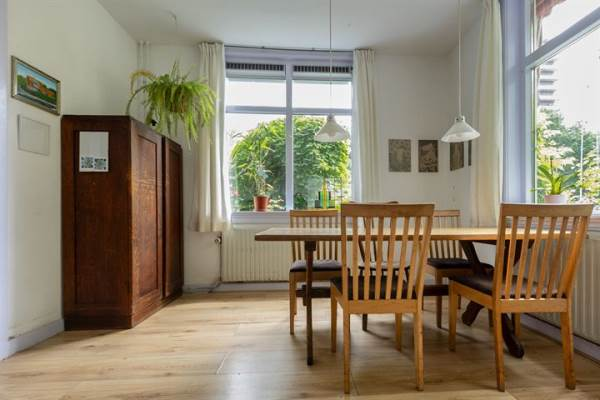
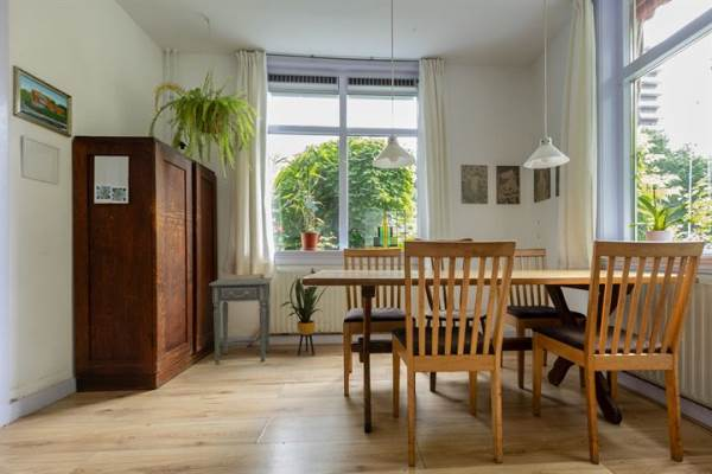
+ house plant [280,267,328,357]
+ side table [208,277,273,366]
